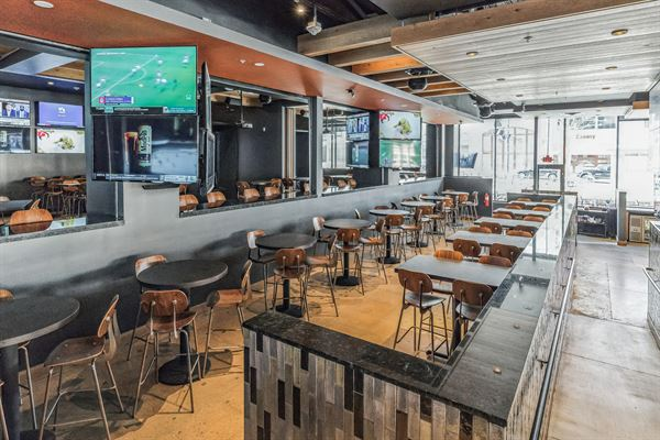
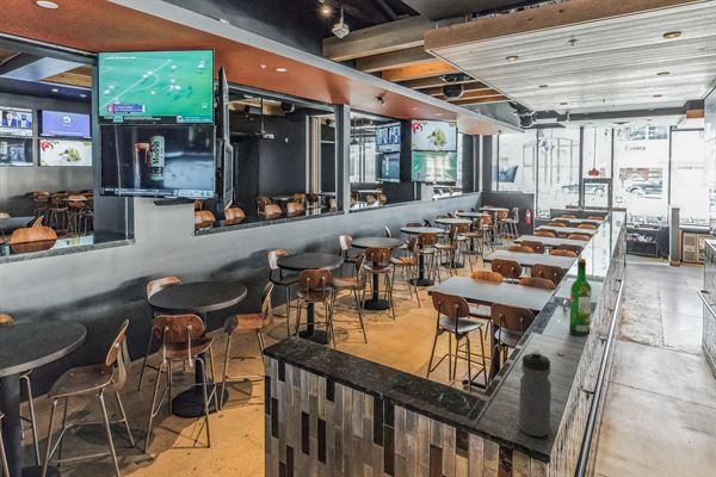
+ wine bottle [568,258,593,337]
+ water bottle [518,349,553,438]
